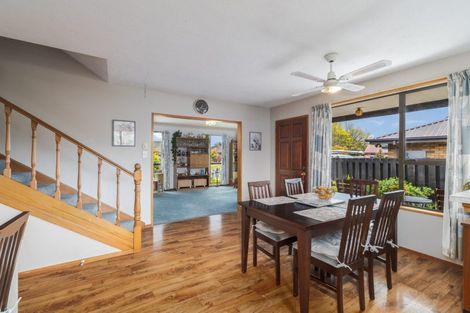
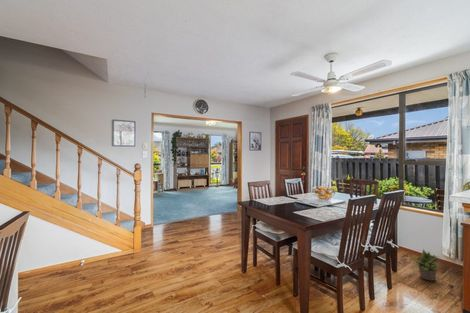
+ potted plant [409,248,440,282]
